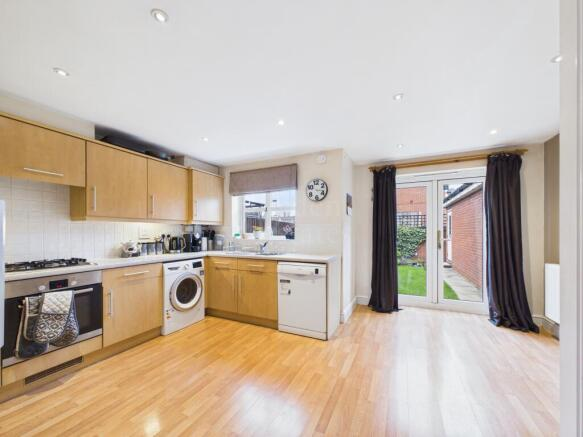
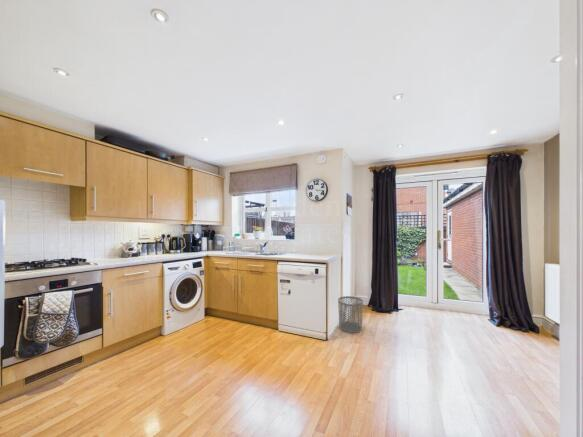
+ waste bin [337,295,364,334]
